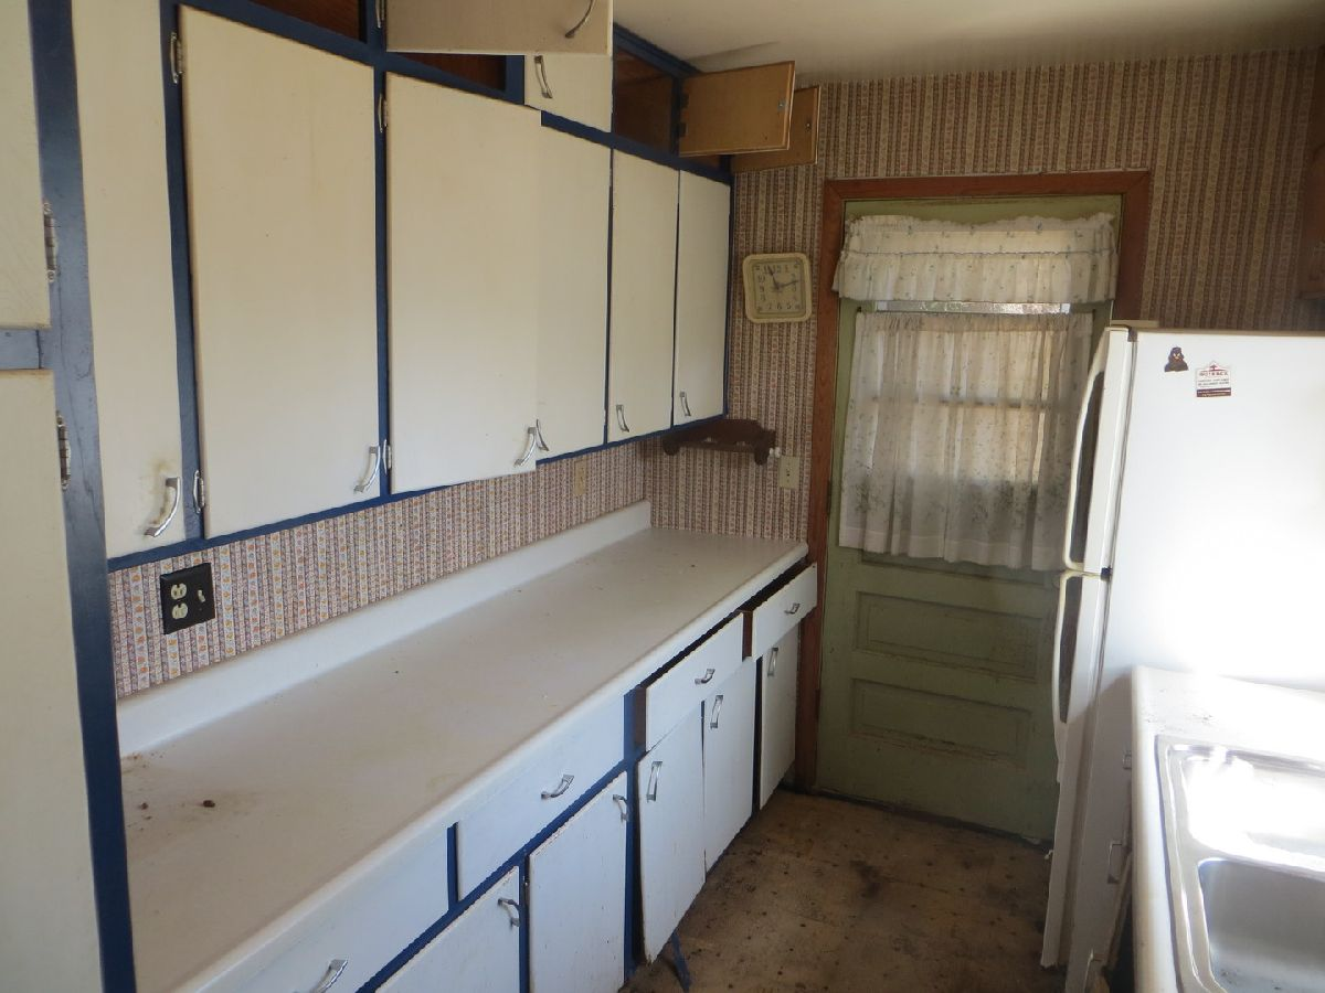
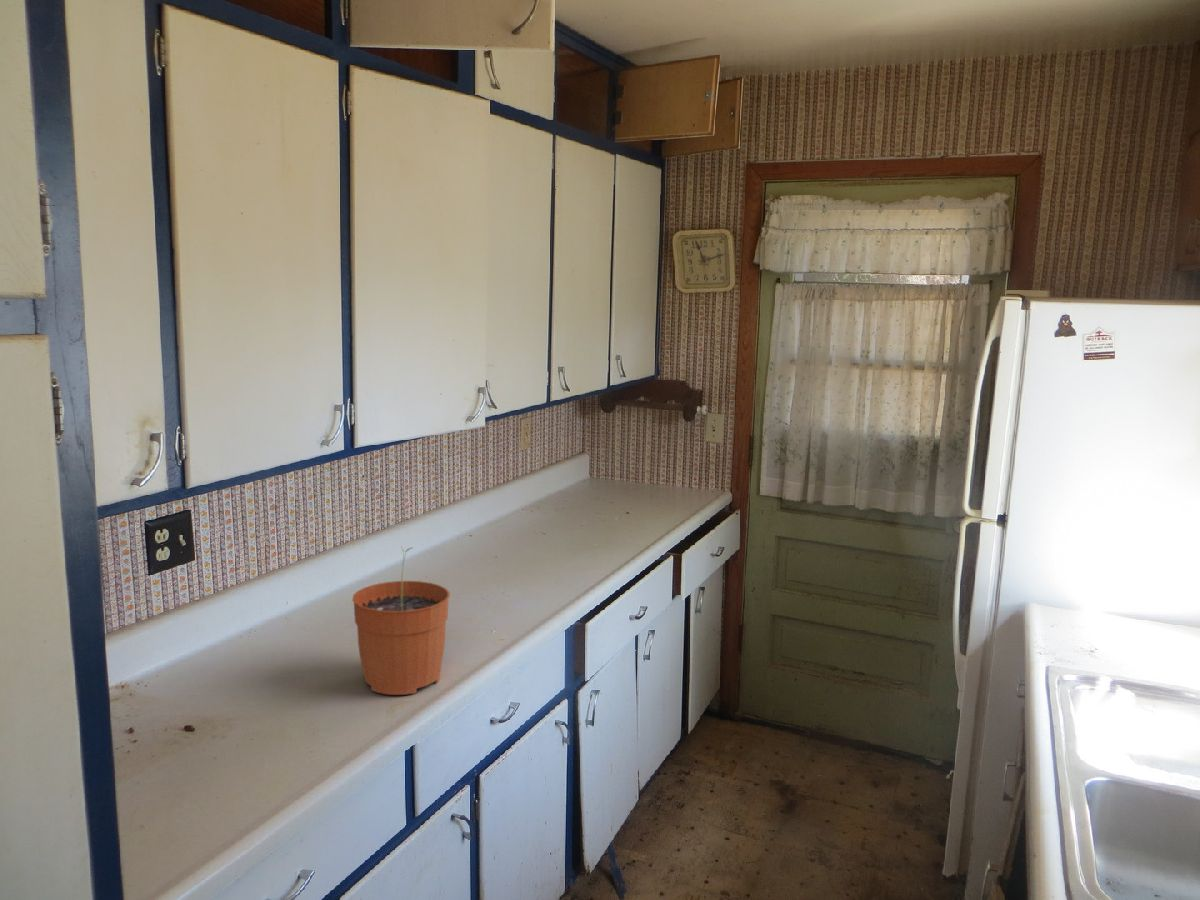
+ plant pot [351,547,451,696]
